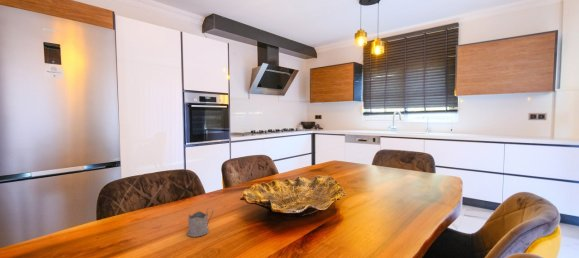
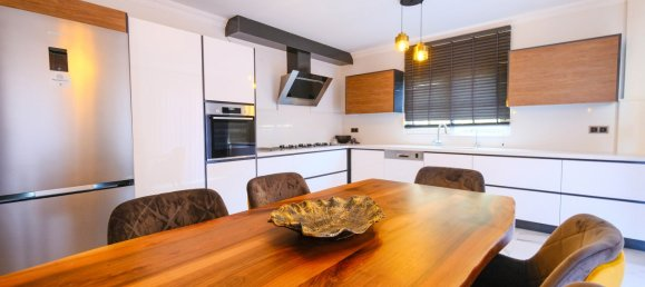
- tea glass holder [186,207,215,238]
